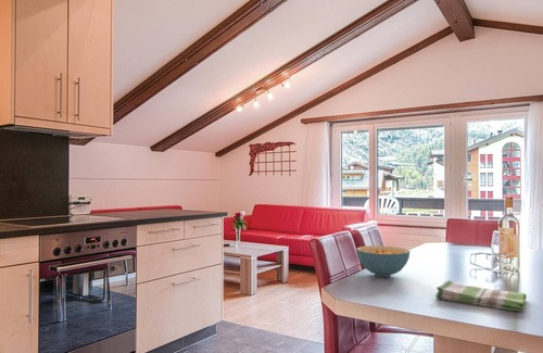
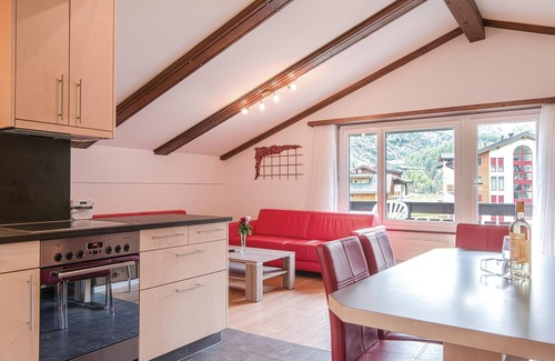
- cereal bowl [355,244,412,278]
- dish towel [434,279,528,312]
